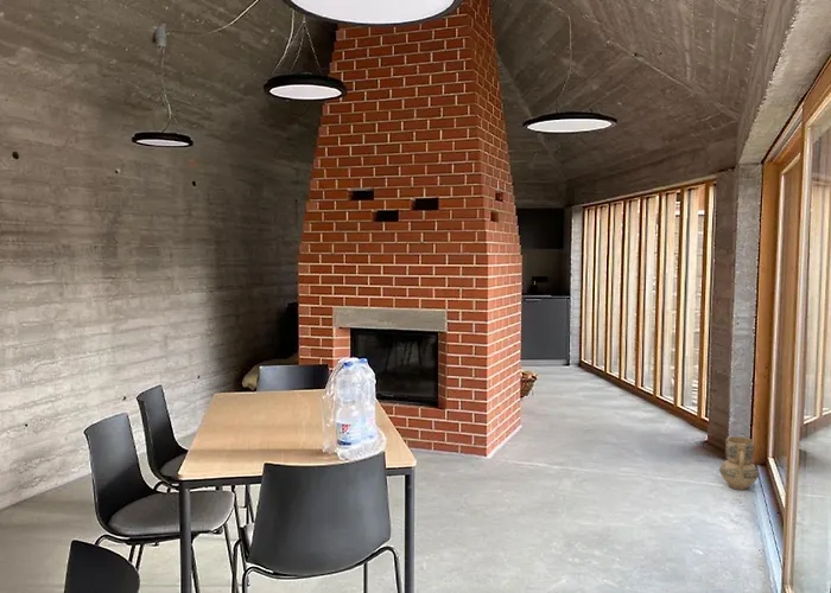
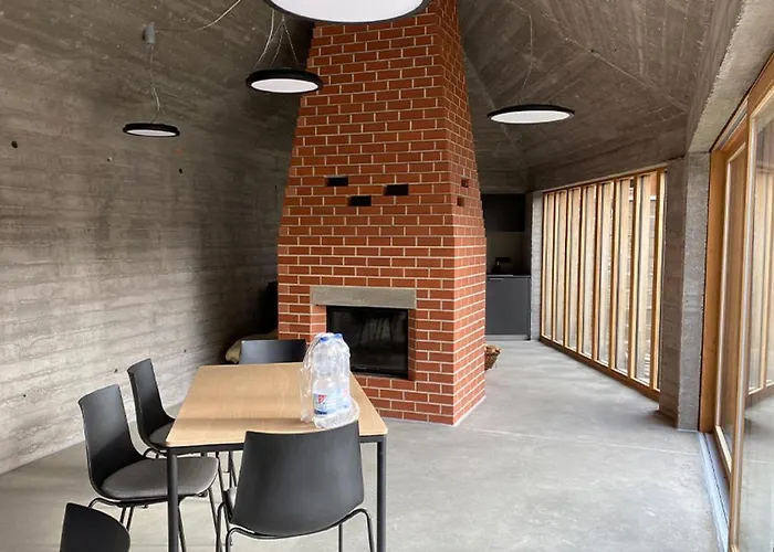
- ceramic jug [718,435,760,491]
